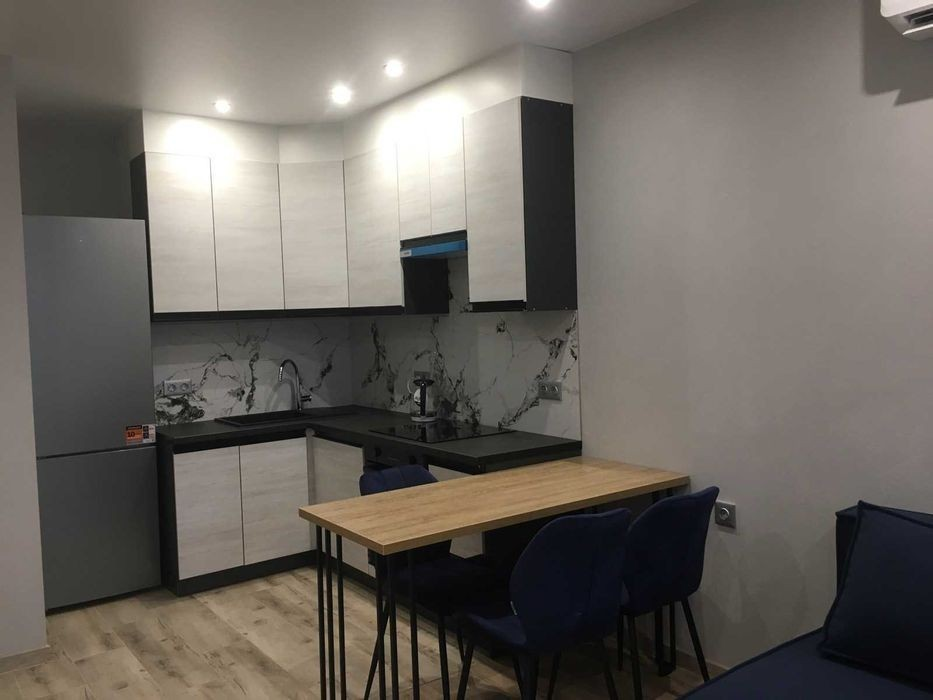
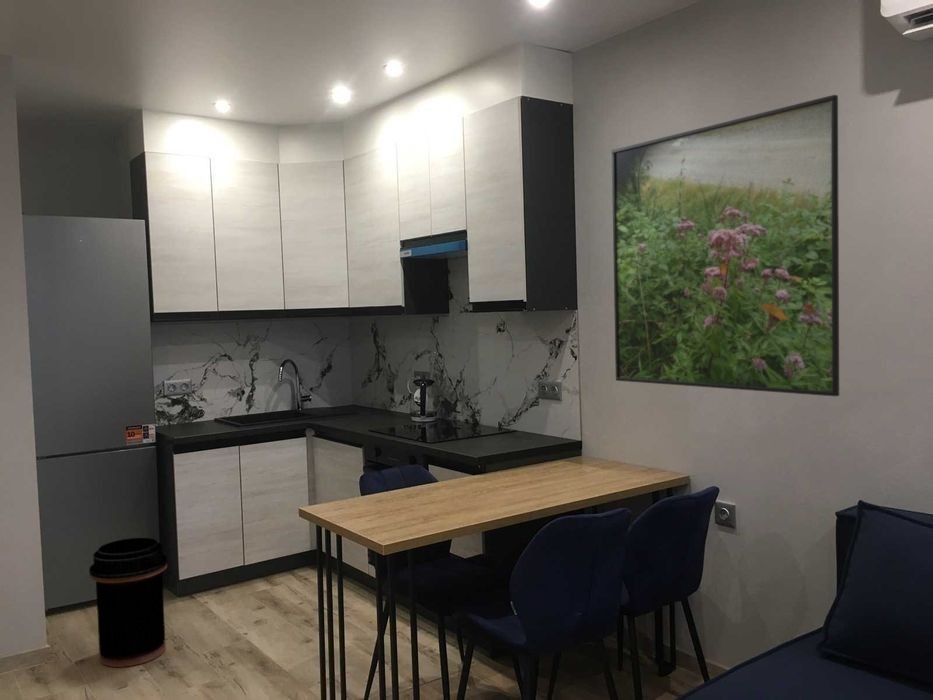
+ trash can [88,537,168,668]
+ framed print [611,94,840,397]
